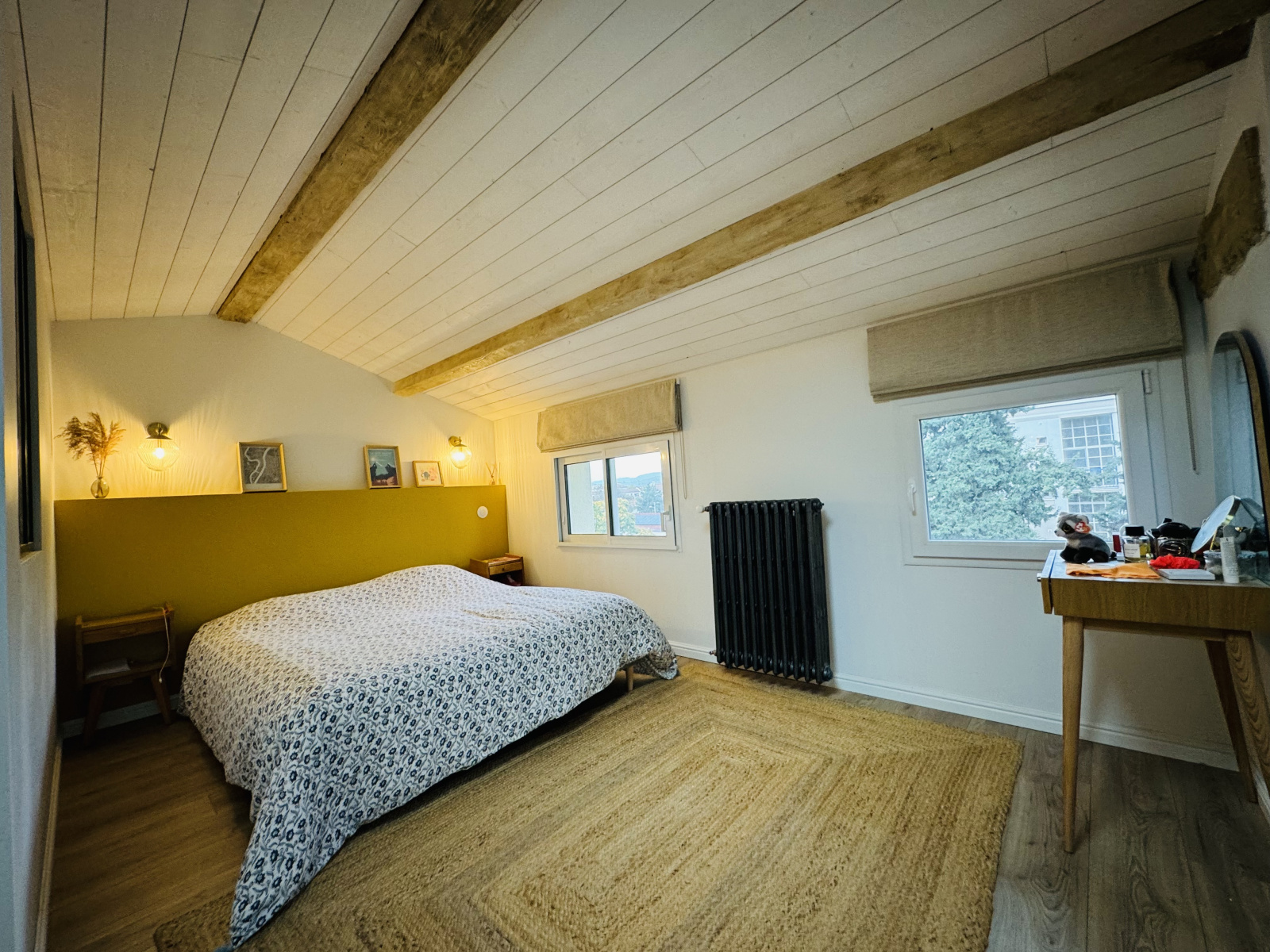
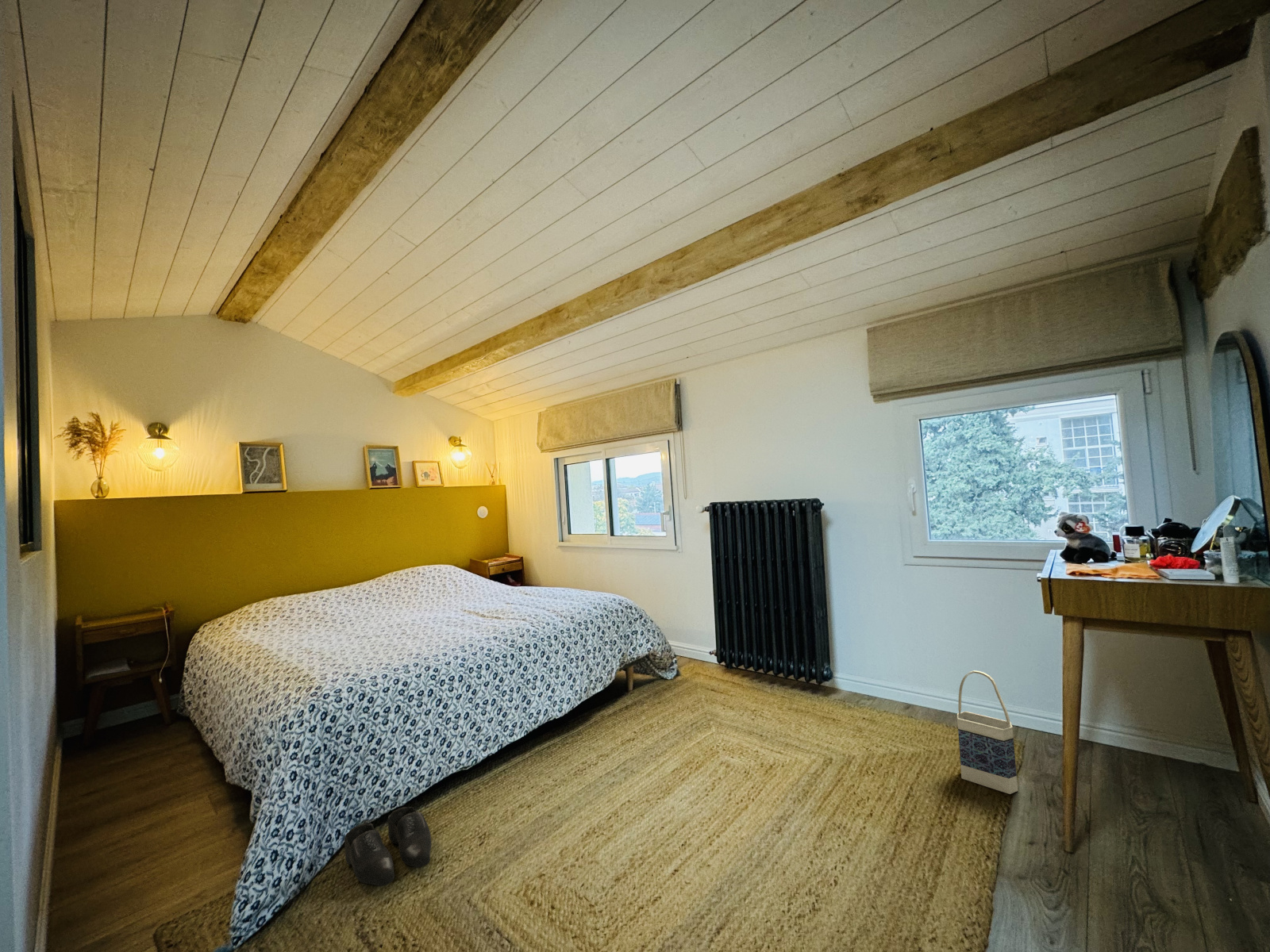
+ bag [956,670,1018,795]
+ shoe [344,806,432,887]
